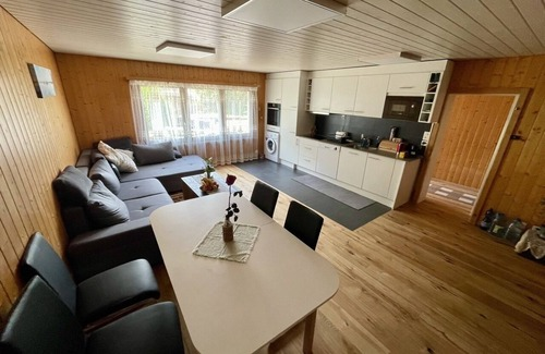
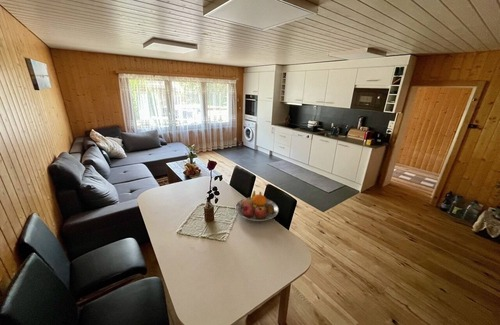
+ fruit bowl [234,190,280,222]
